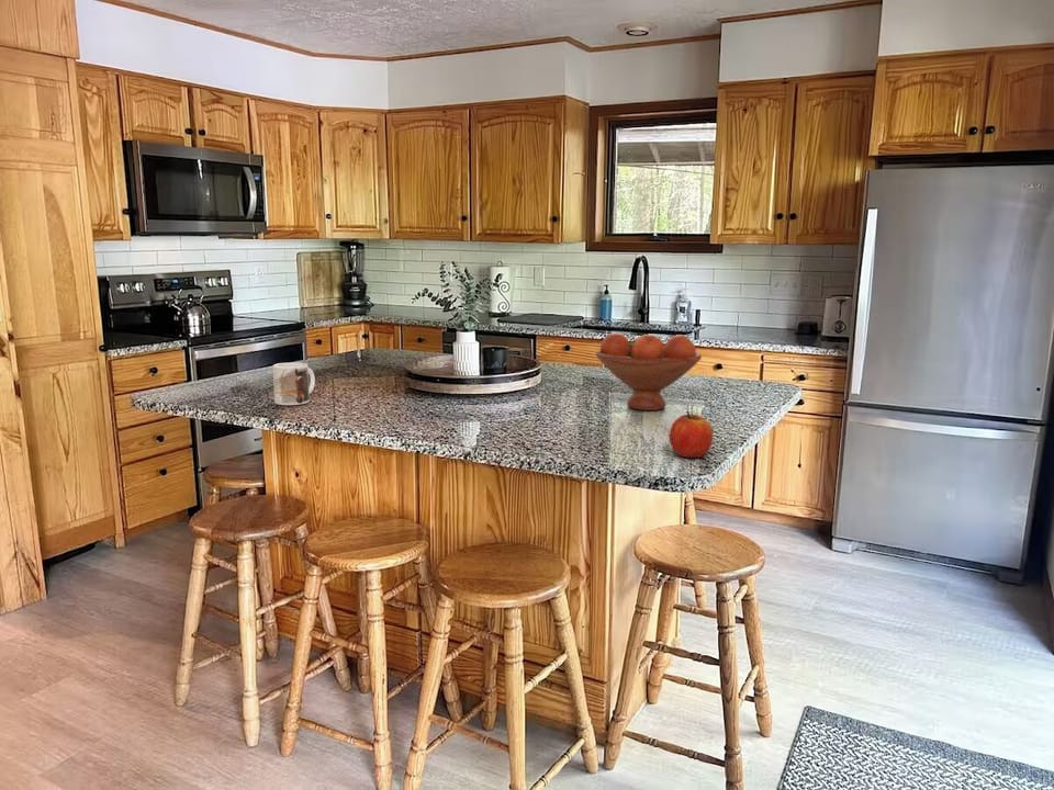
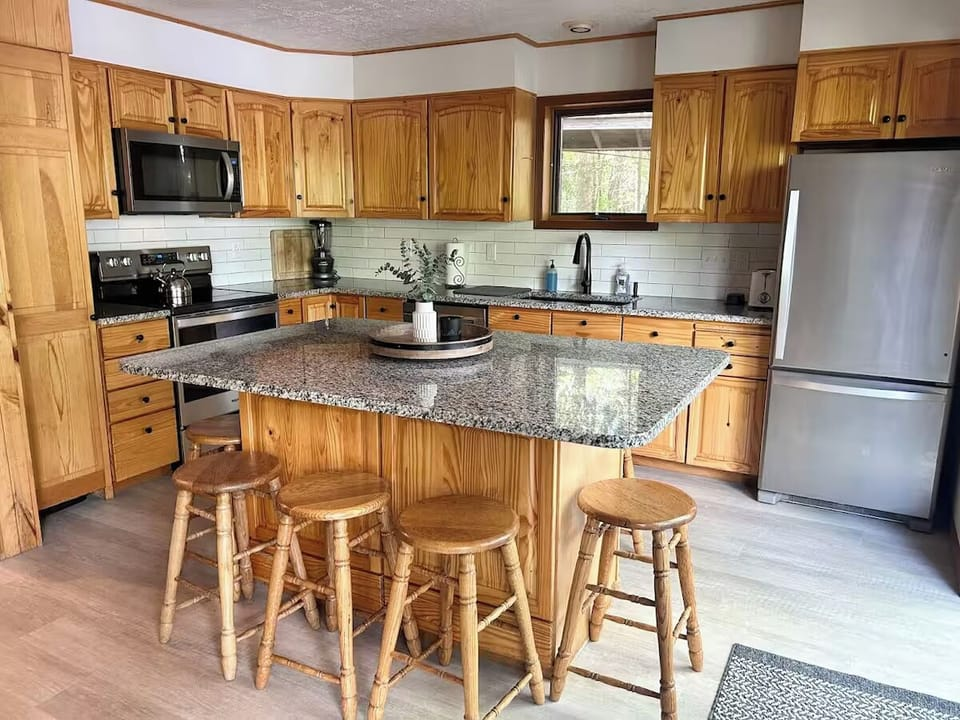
- fruit bowl [595,332,703,411]
- mug [271,362,316,406]
- apple [669,410,714,459]
